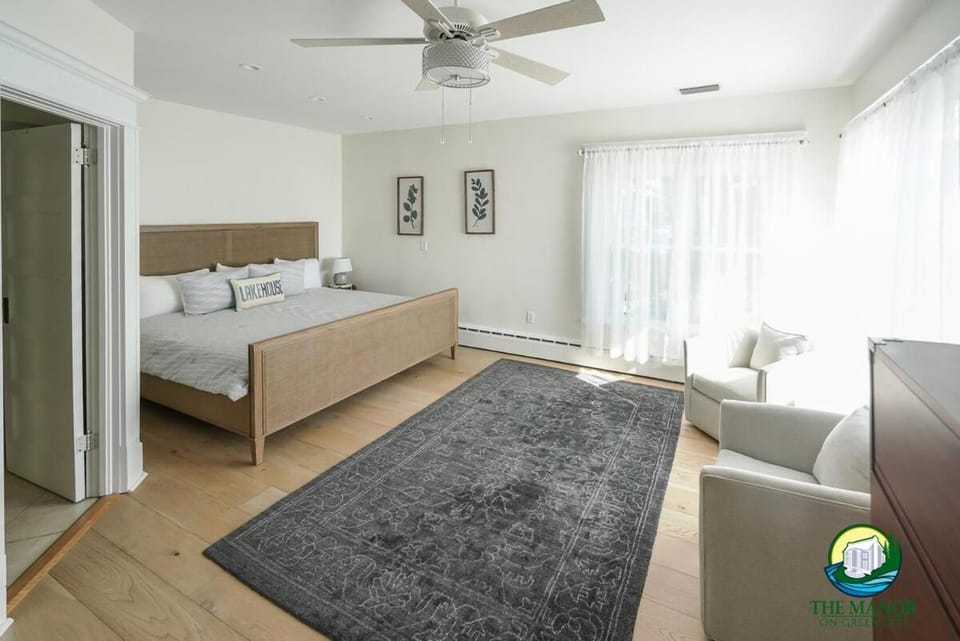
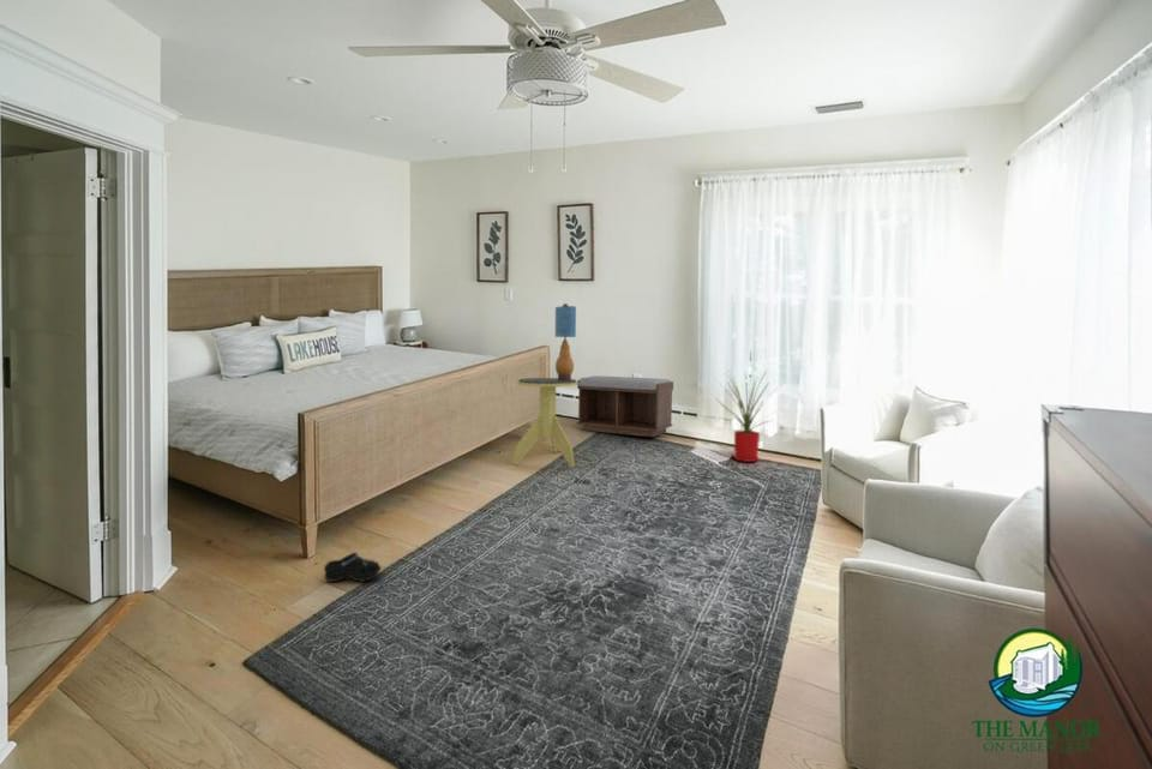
+ side table [512,377,578,468]
+ bench [576,376,674,438]
+ house plant [713,371,786,463]
+ shoe [323,551,383,583]
+ table lamp [554,302,577,380]
